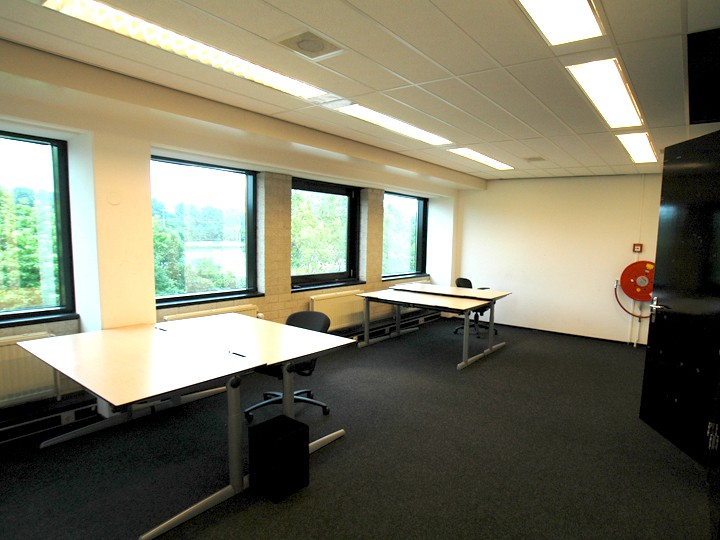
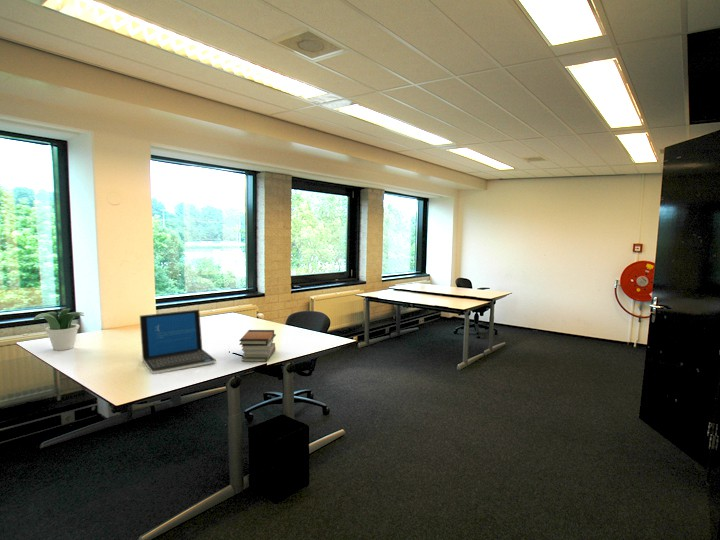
+ book stack [238,329,277,363]
+ potted plant [33,308,85,351]
+ laptop [139,309,217,375]
